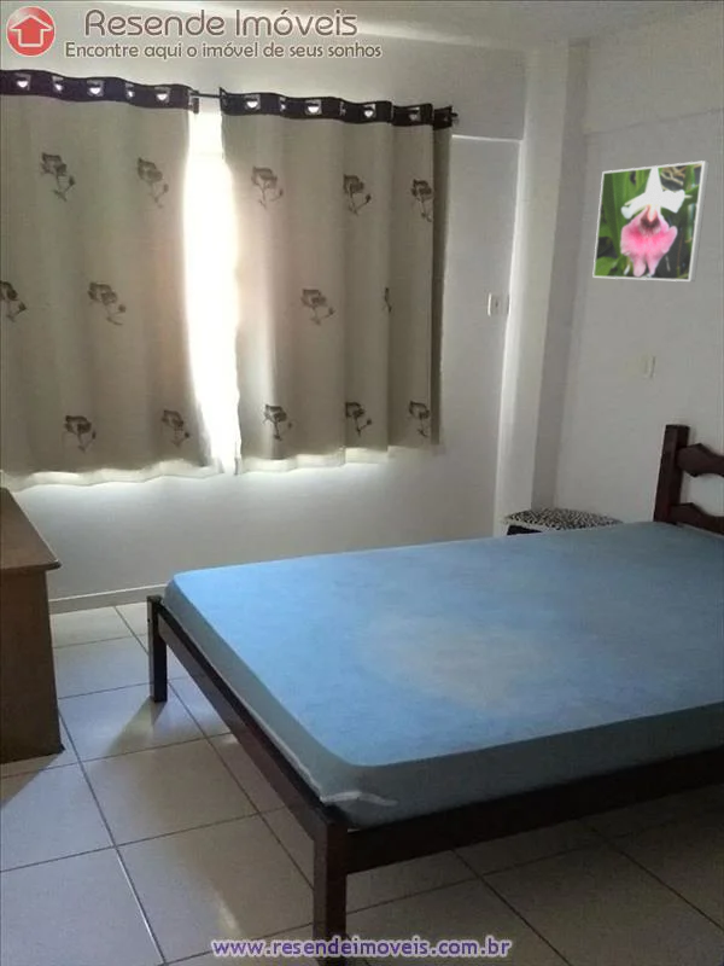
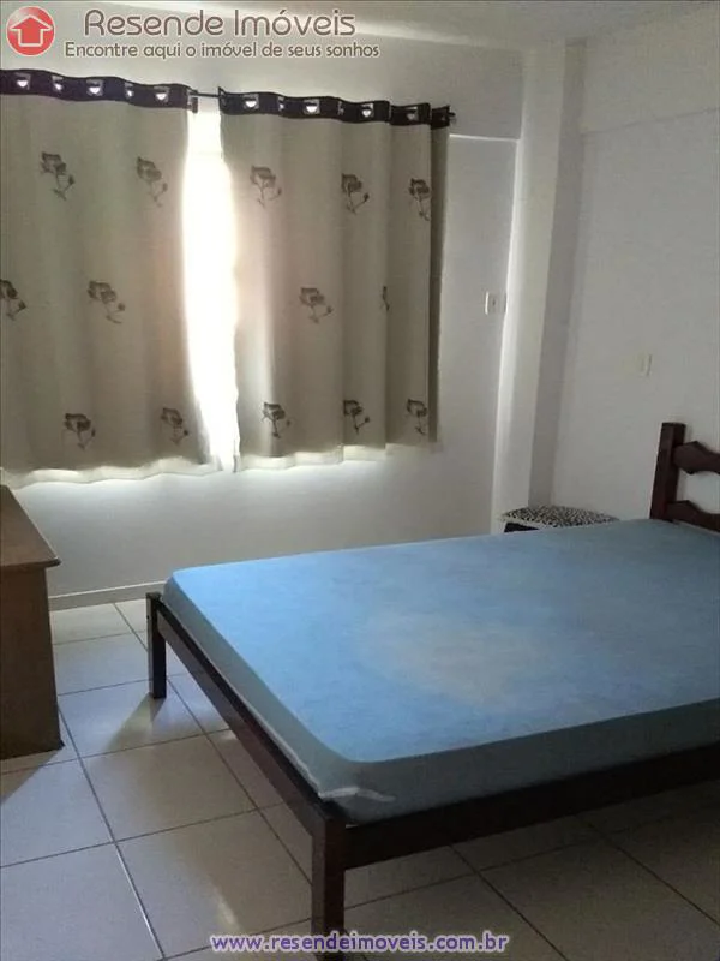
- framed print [591,159,711,283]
